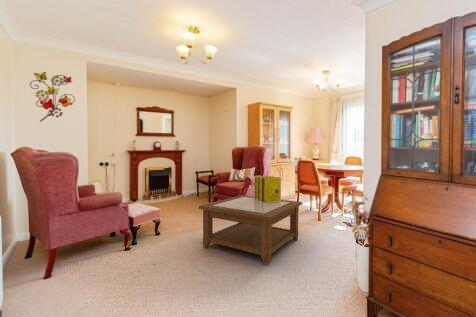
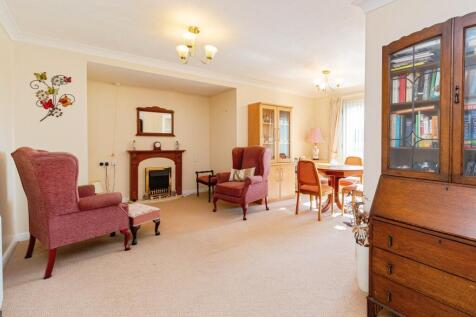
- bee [253,175,282,203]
- coffee table [198,194,303,265]
